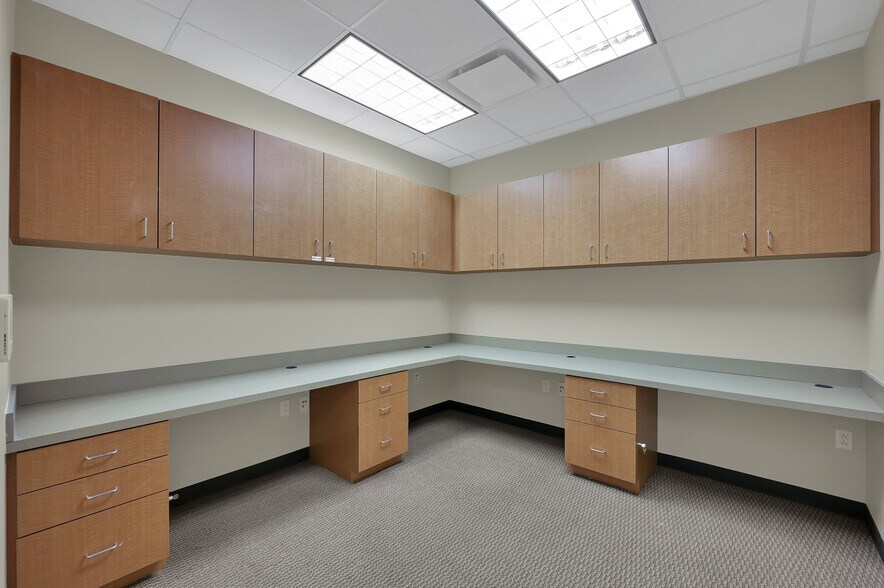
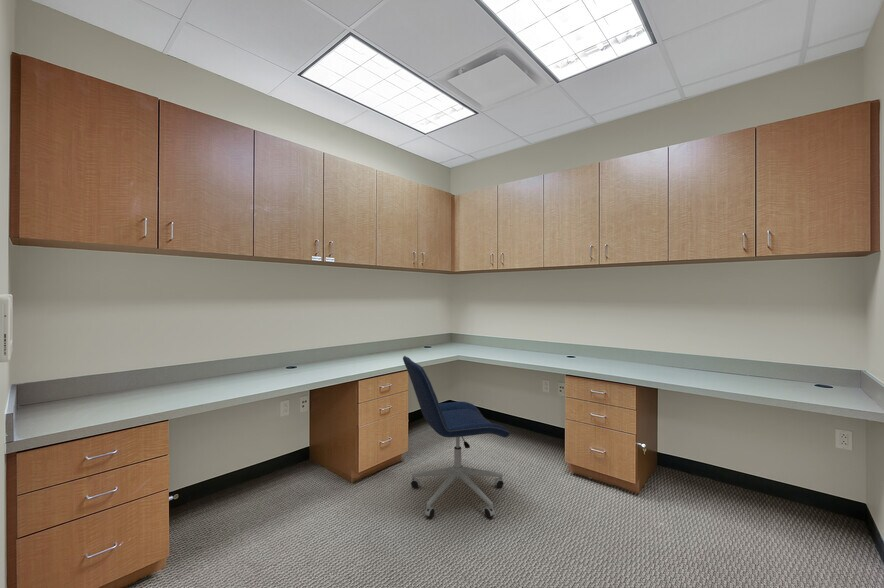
+ office chair [402,355,511,519]
